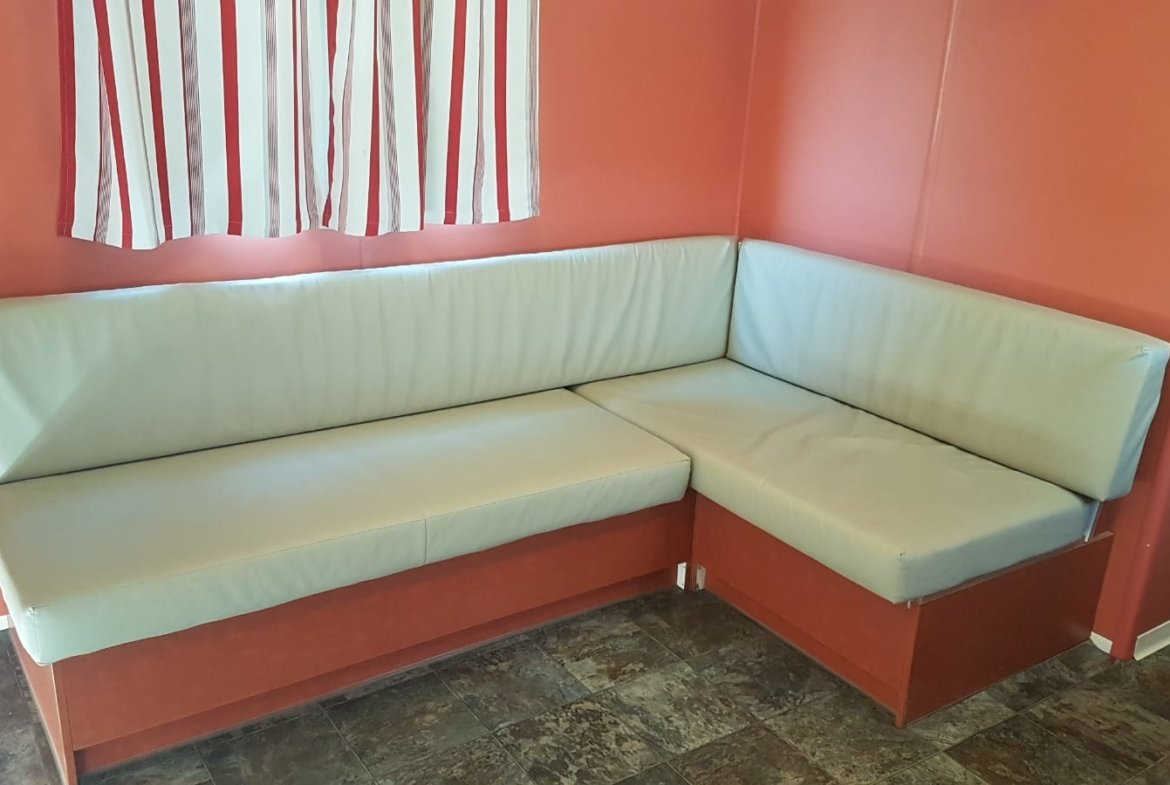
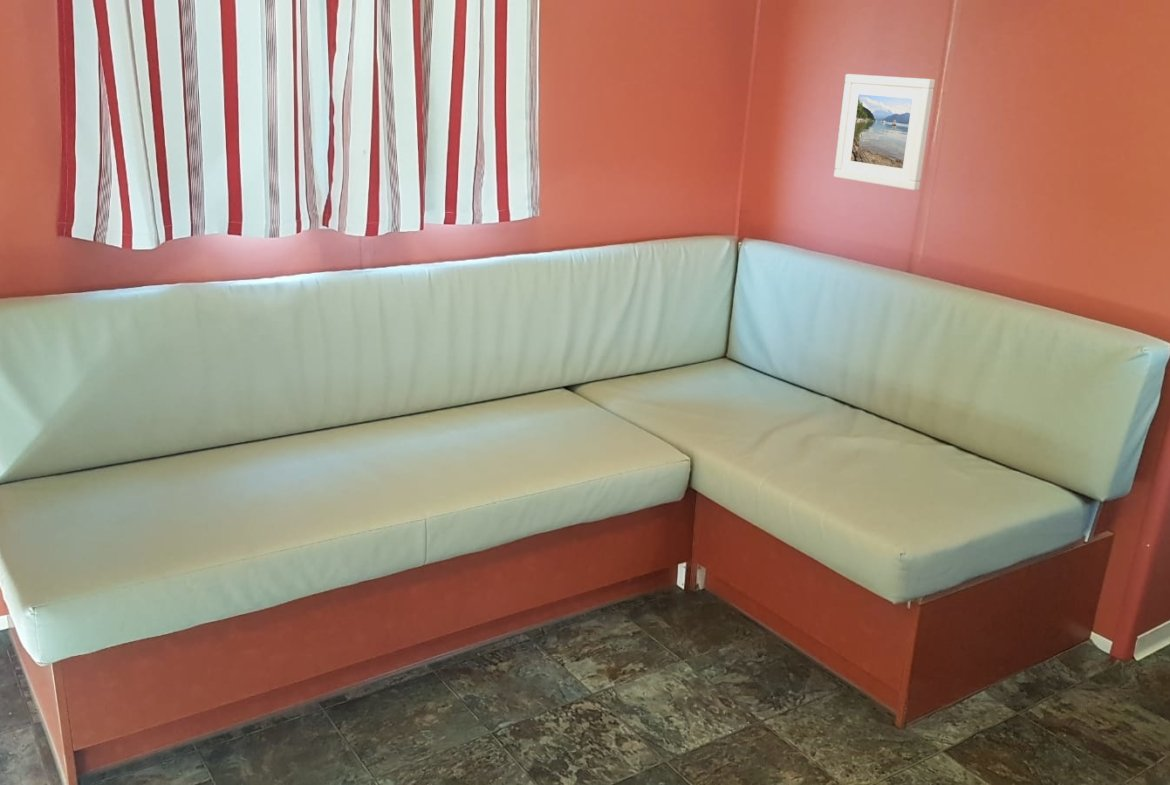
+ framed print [833,73,936,191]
